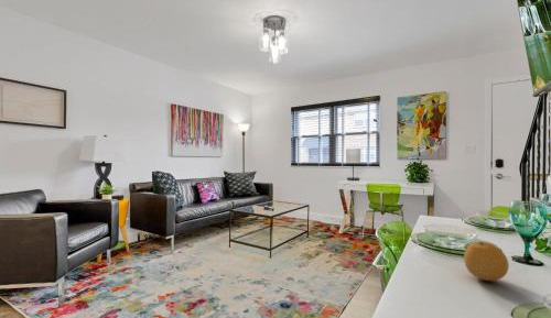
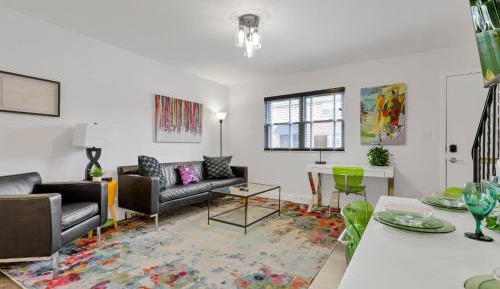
- fruit [463,240,510,282]
